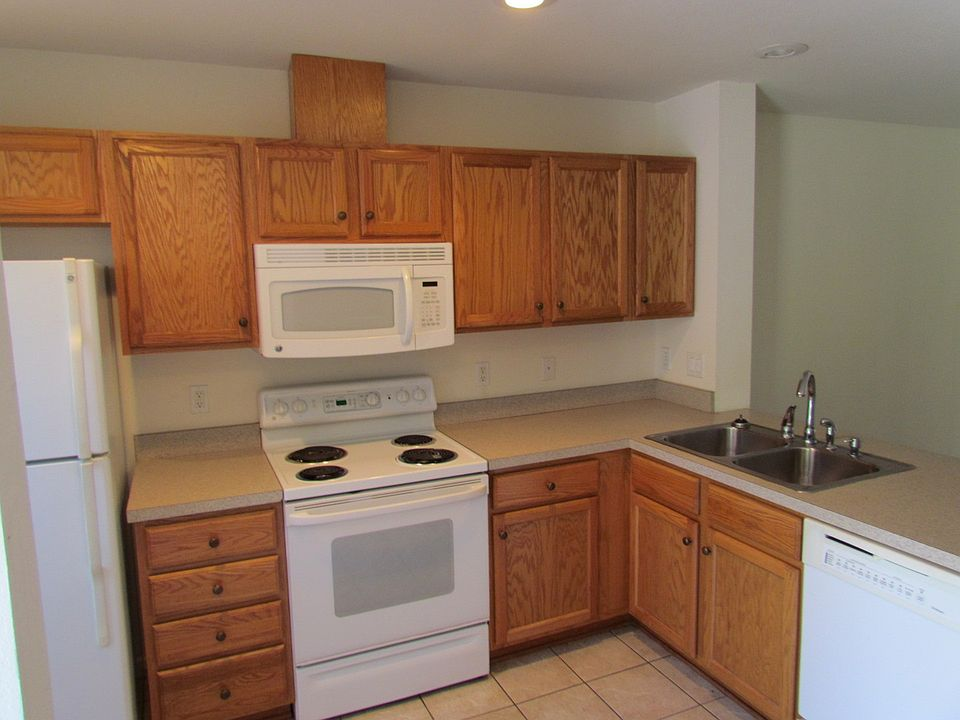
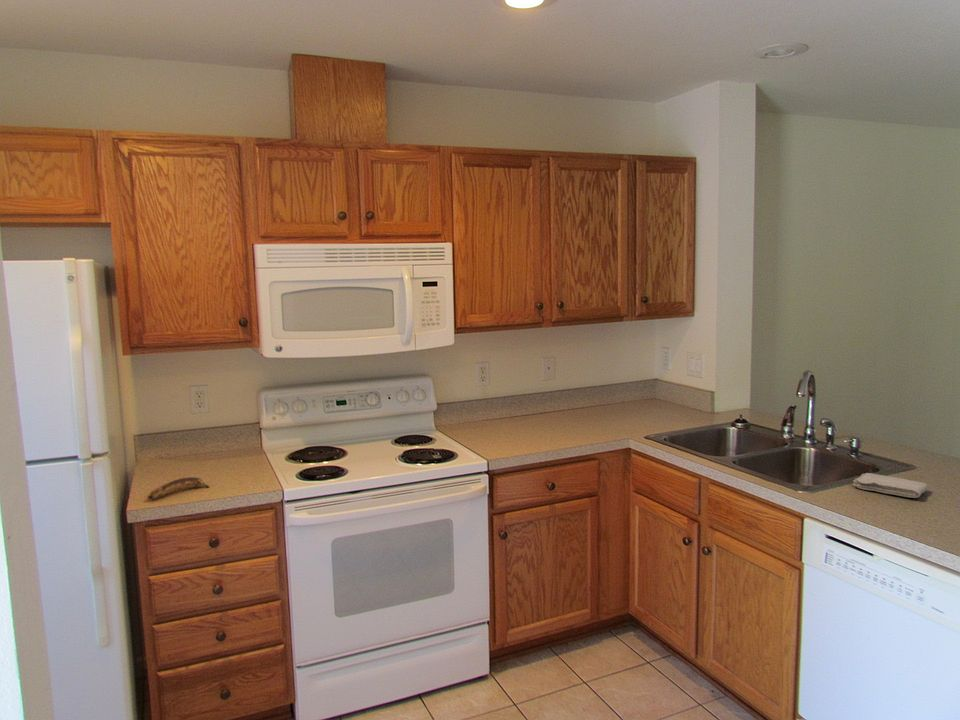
+ washcloth [852,472,929,499]
+ banana [147,476,210,500]
